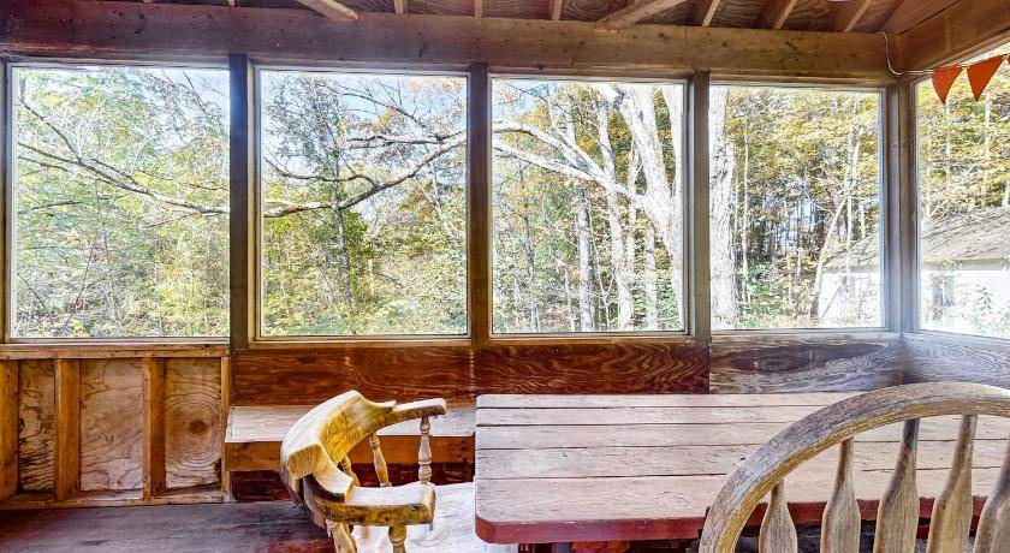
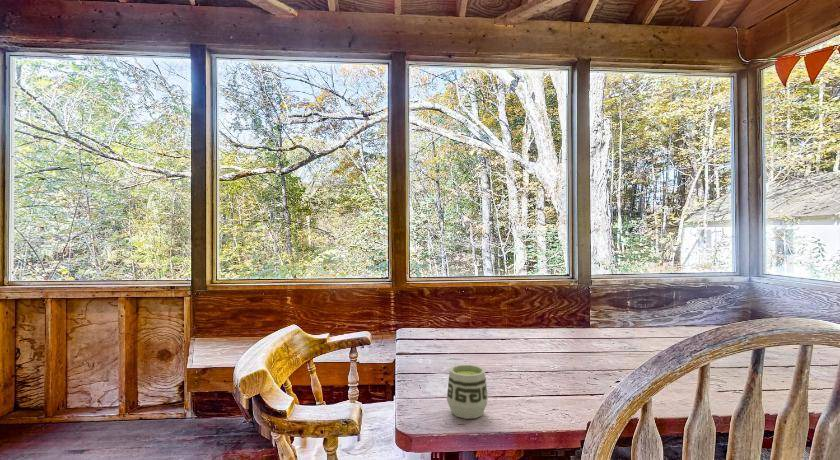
+ cup [446,364,489,420]
